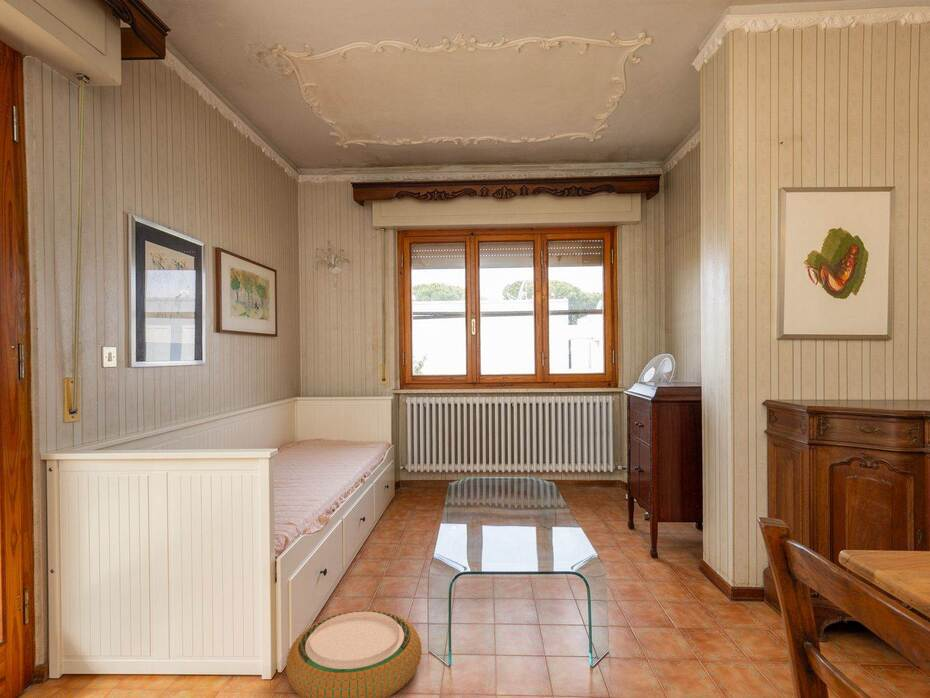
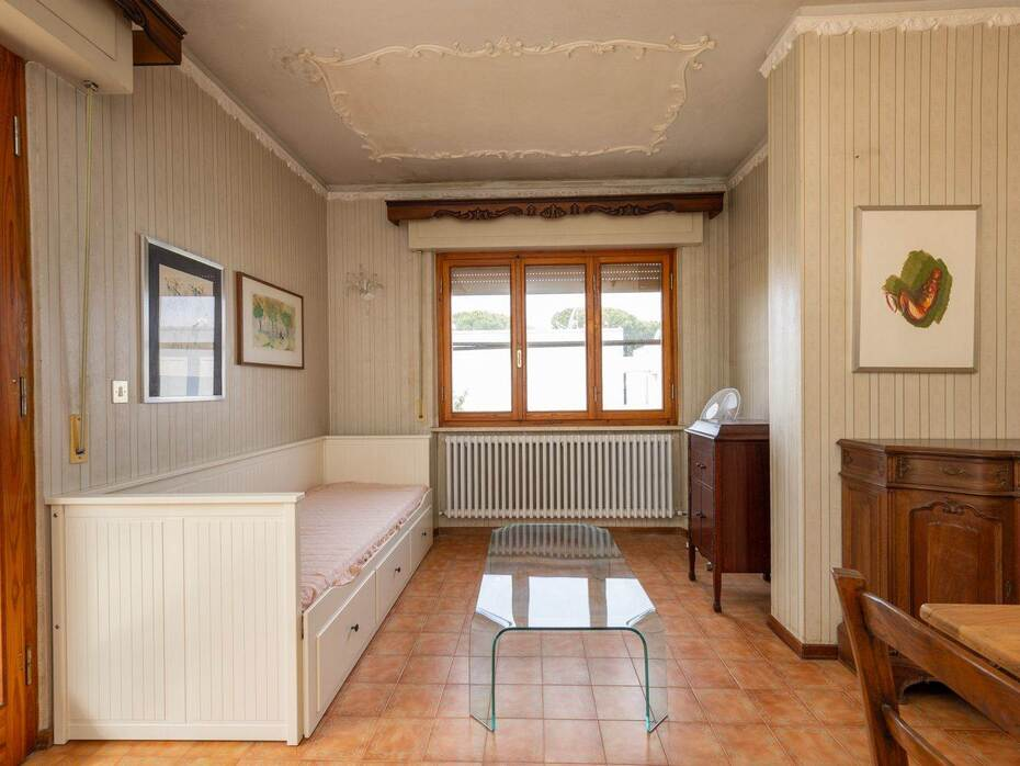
- woven basket [285,609,423,698]
